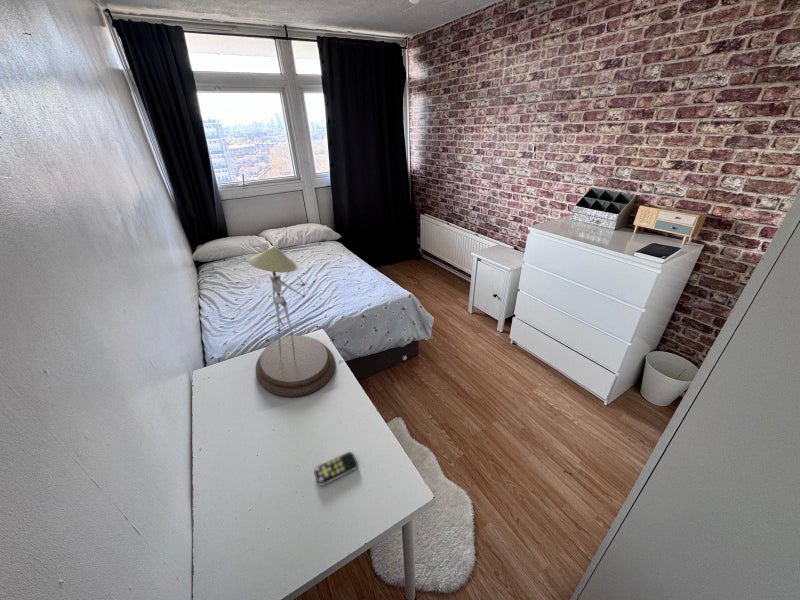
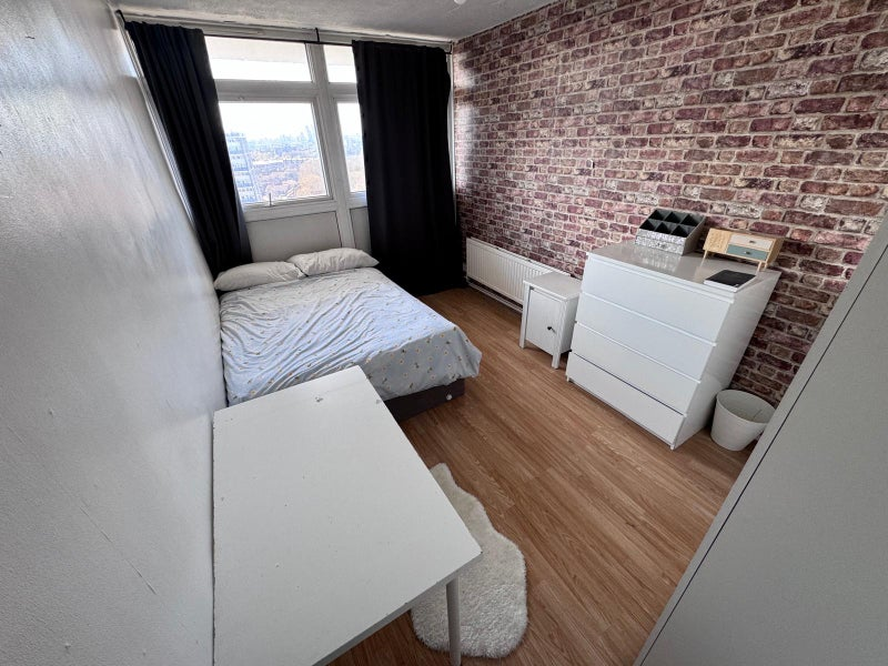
- desk lamp [246,245,336,398]
- remote control [313,451,359,487]
